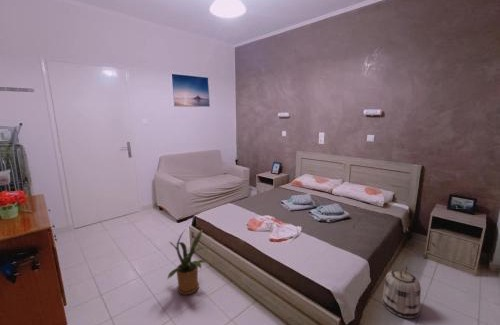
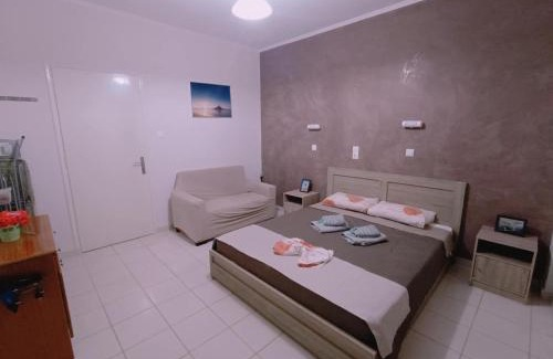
- house plant [166,228,209,295]
- basket [381,264,422,319]
